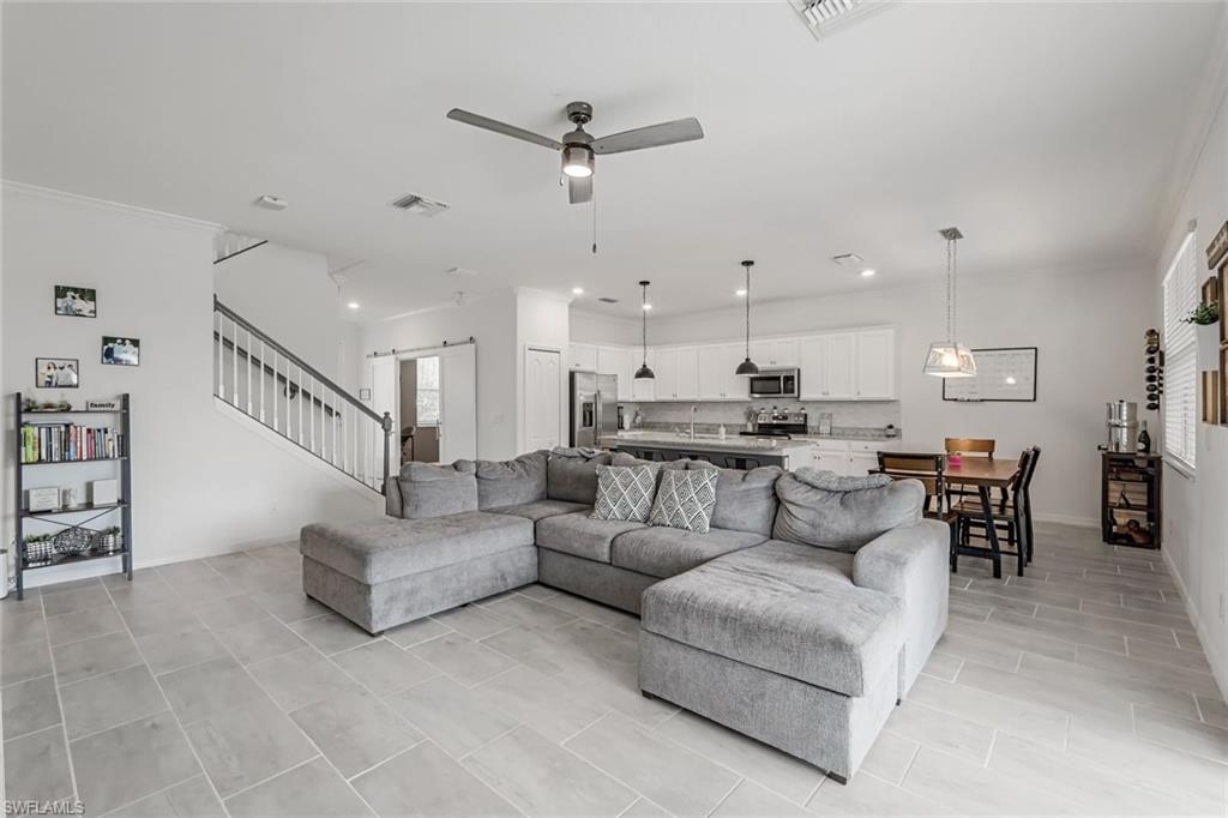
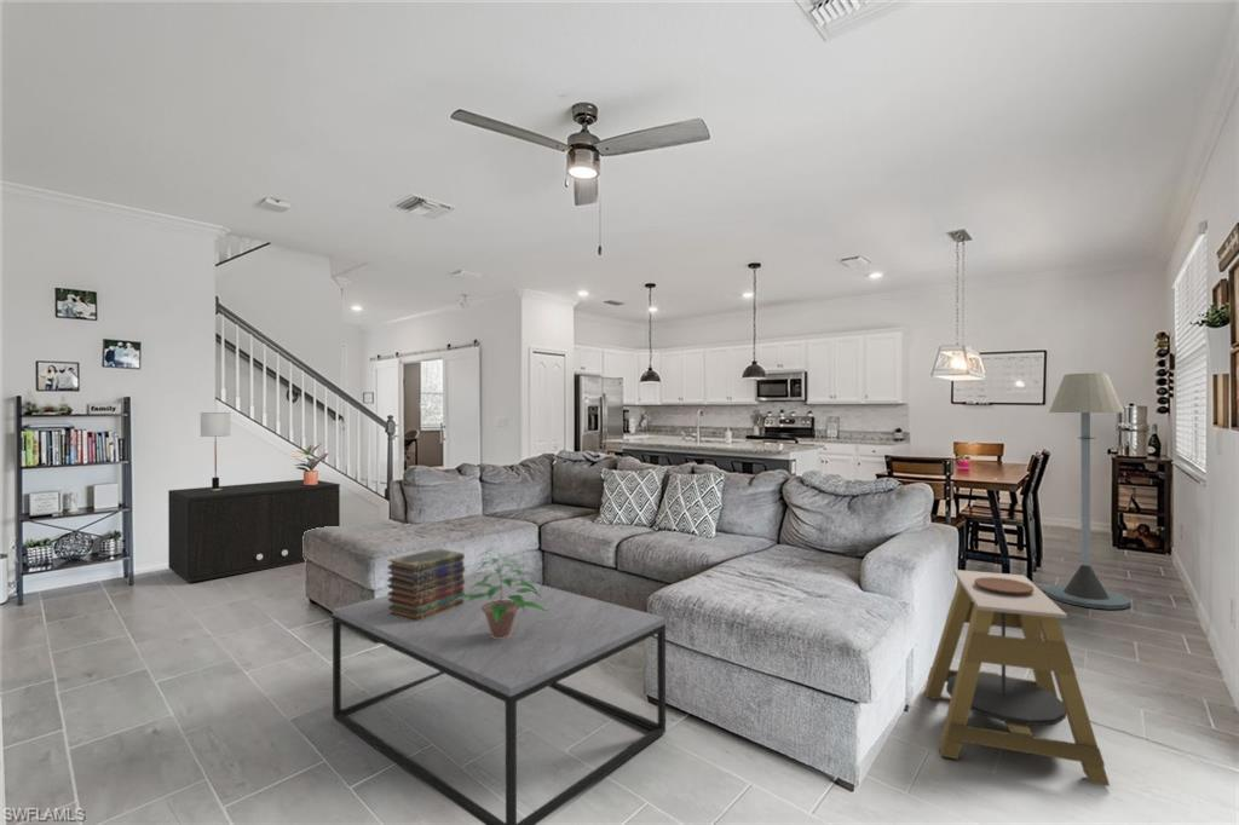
+ side table [923,569,1111,788]
+ coffee table [332,570,667,825]
+ floor lamp [1044,371,1131,611]
+ book stack [386,547,466,622]
+ potted plant [290,442,330,485]
+ storage cabinet [167,479,341,583]
+ potted plant [453,546,548,639]
+ table lamp [200,411,231,491]
